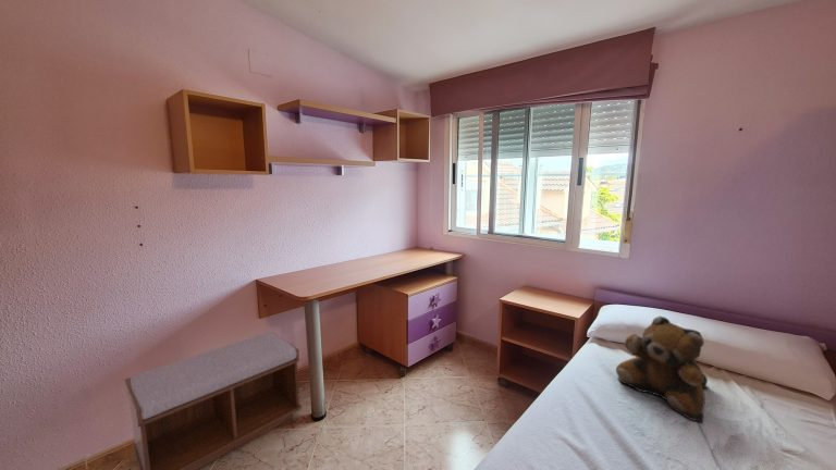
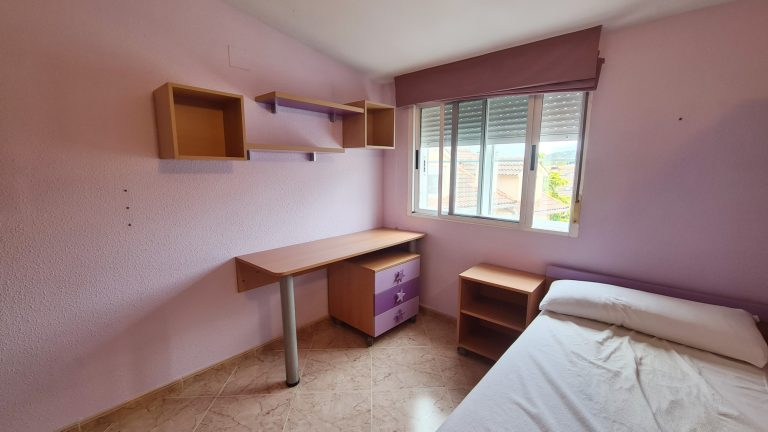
- teddy bear [615,316,712,423]
- bench [123,331,303,470]
